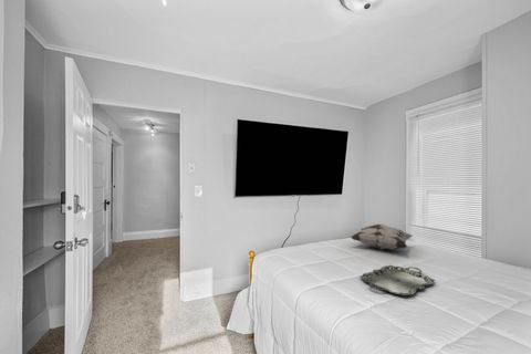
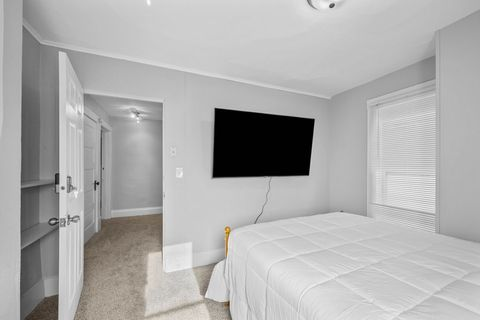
- decorative pillow [348,223,414,251]
- serving tray [360,264,436,298]
